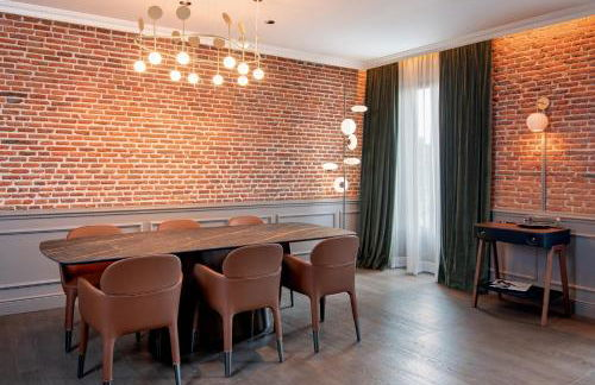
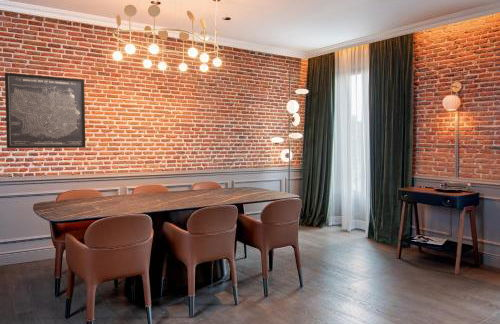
+ wall art [4,72,87,149]
